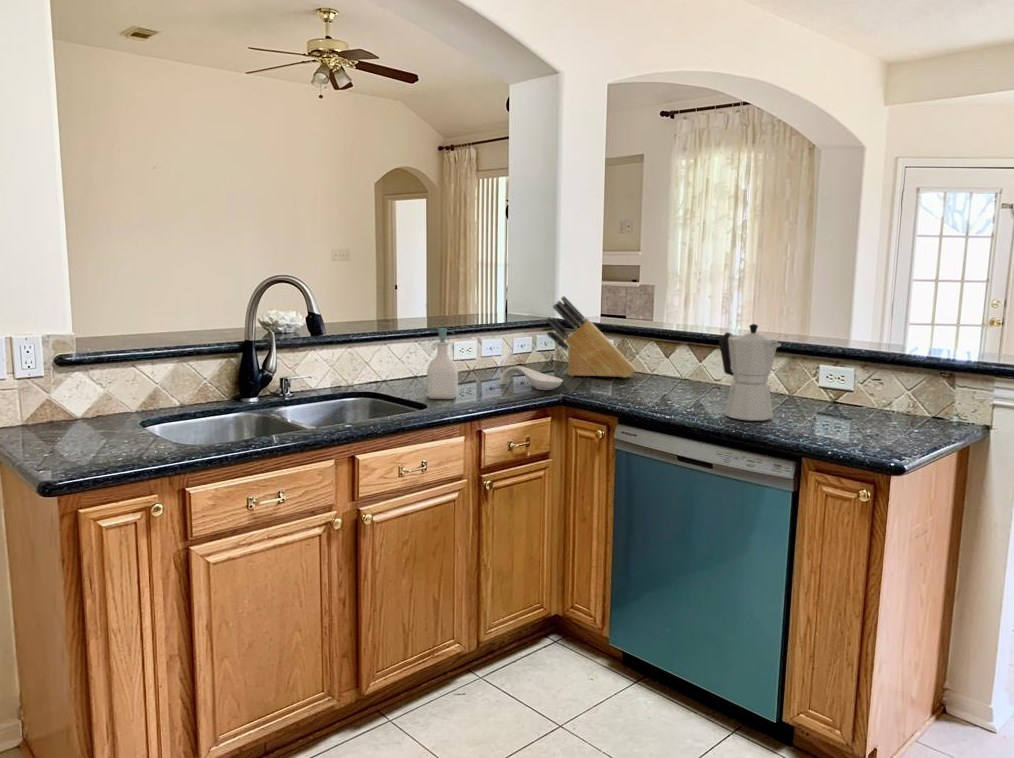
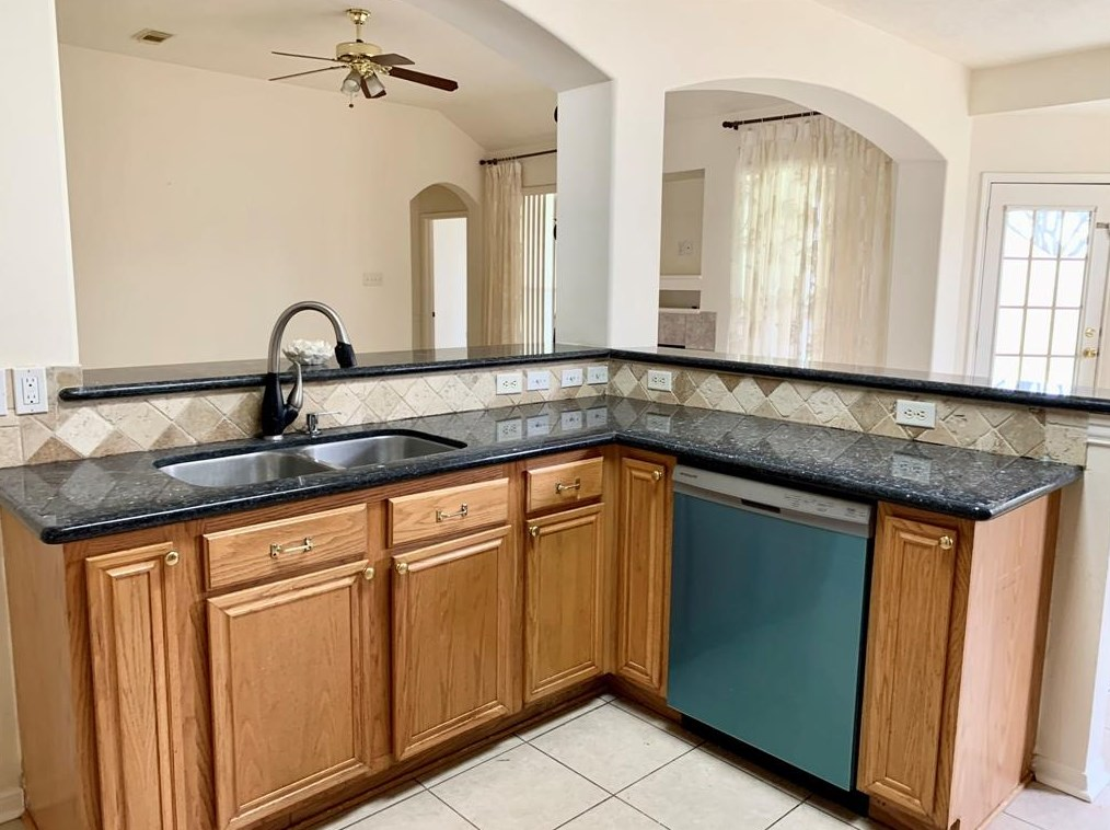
- moka pot [718,323,782,422]
- soap bottle [426,327,459,400]
- knife block [544,295,637,379]
- spoon rest [498,365,564,391]
